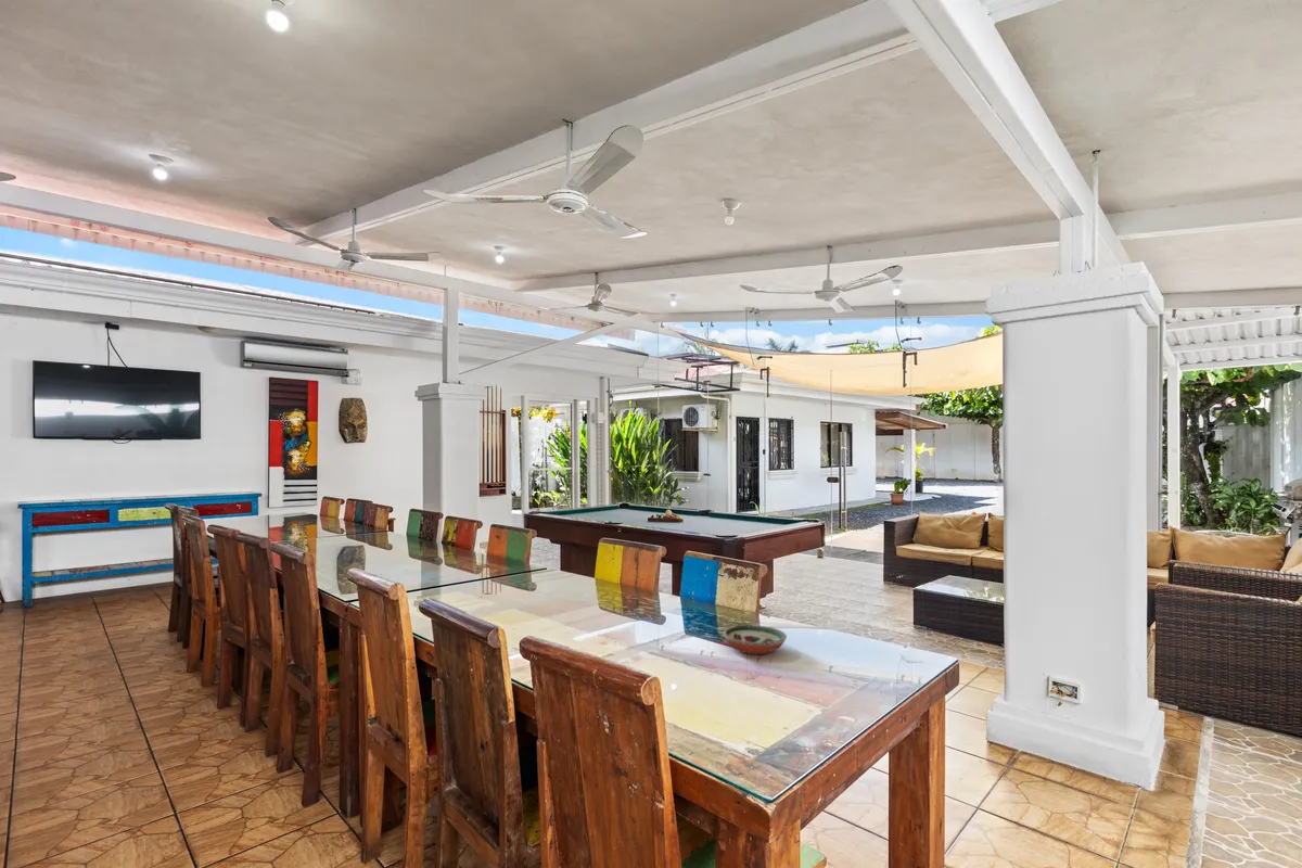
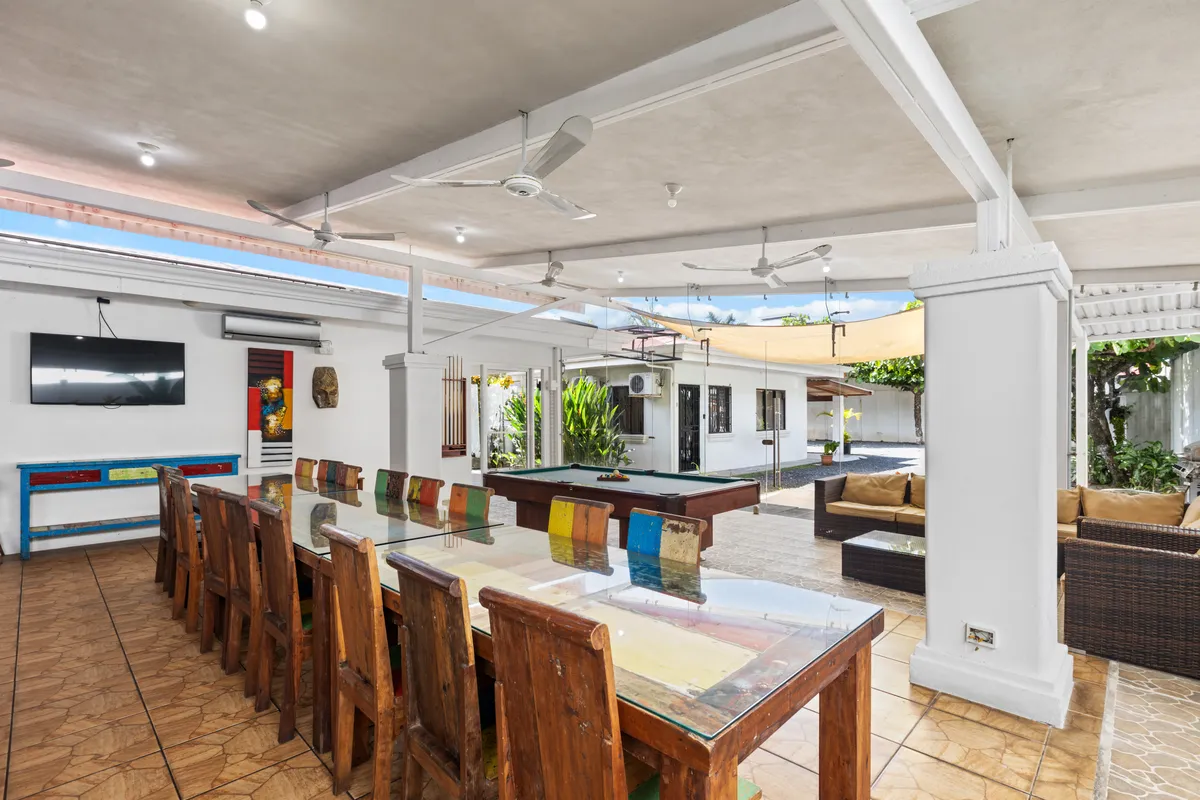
- decorative bowl [722,624,788,655]
